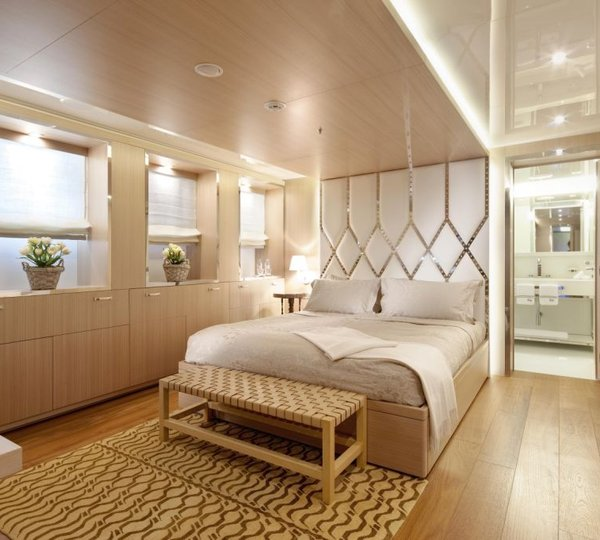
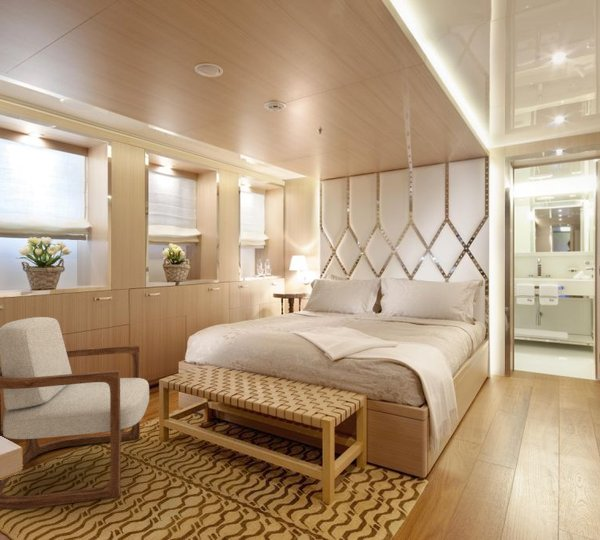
+ armchair [0,316,150,511]
